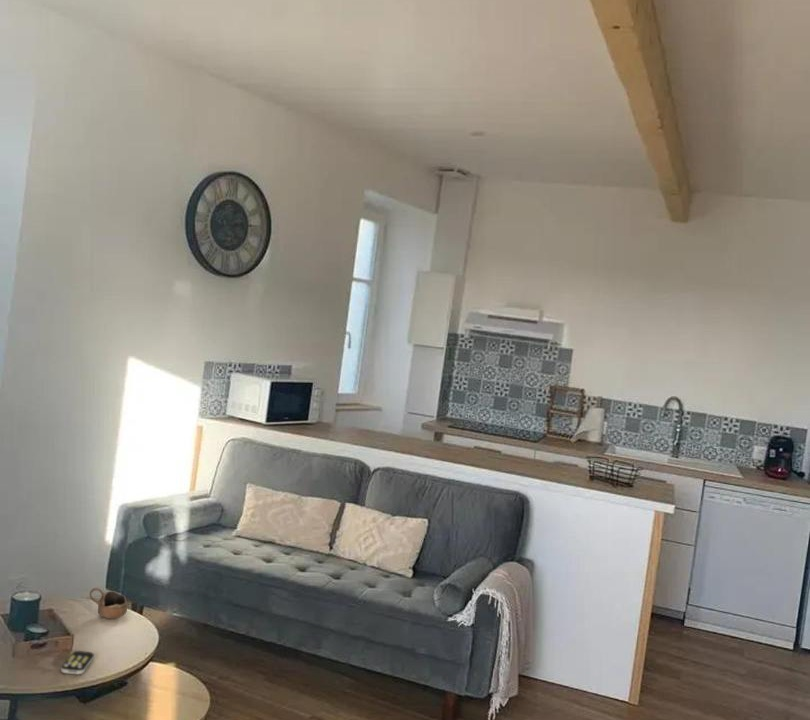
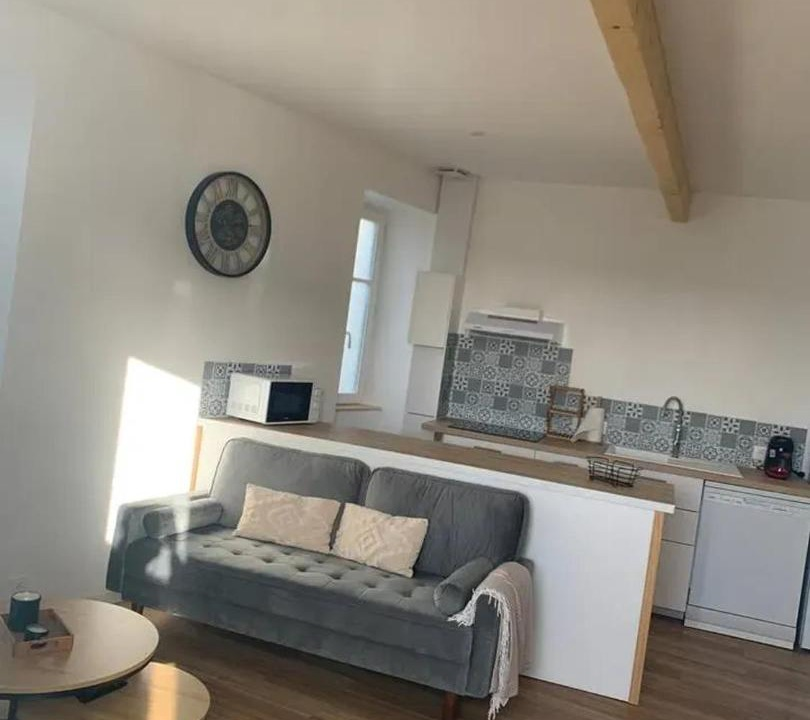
- cup [89,587,128,620]
- remote control [60,650,95,675]
